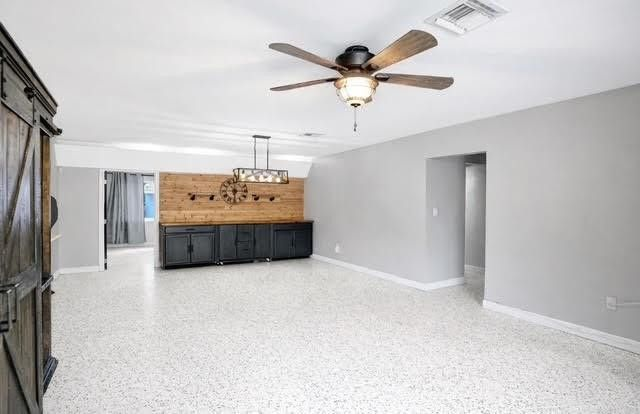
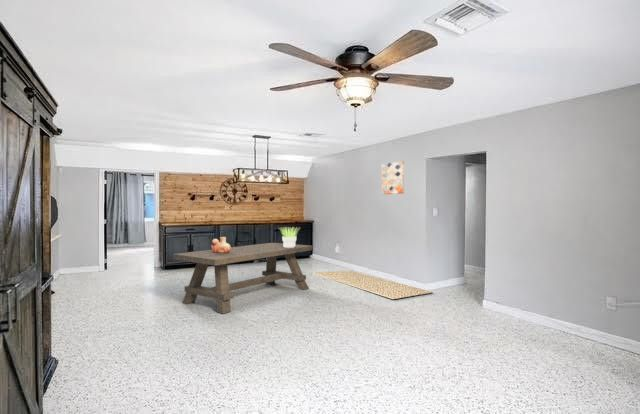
+ dining table [172,242,314,314]
+ vessel [210,236,232,253]
+ rug [312,270,434,300]
+ wall art [381,160,405,195]
+ potted plant [279,226,301,248]
